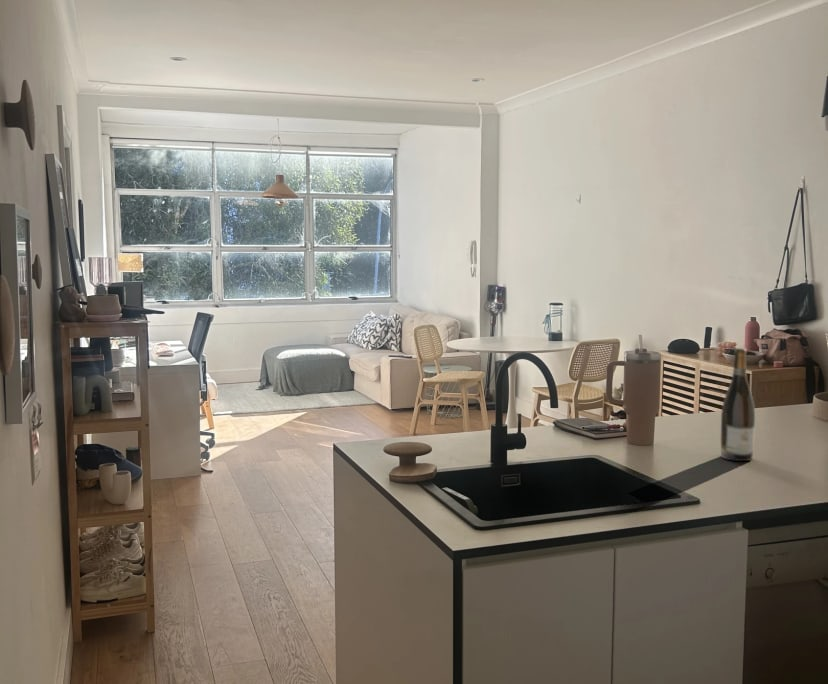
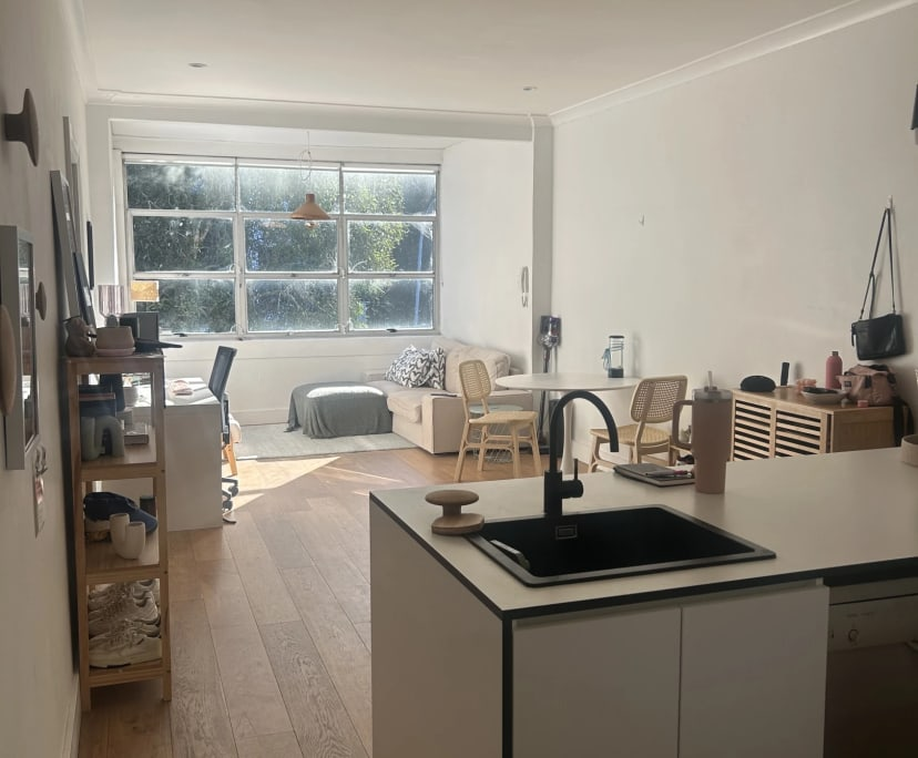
- wine bottle [720,347,756,462]
